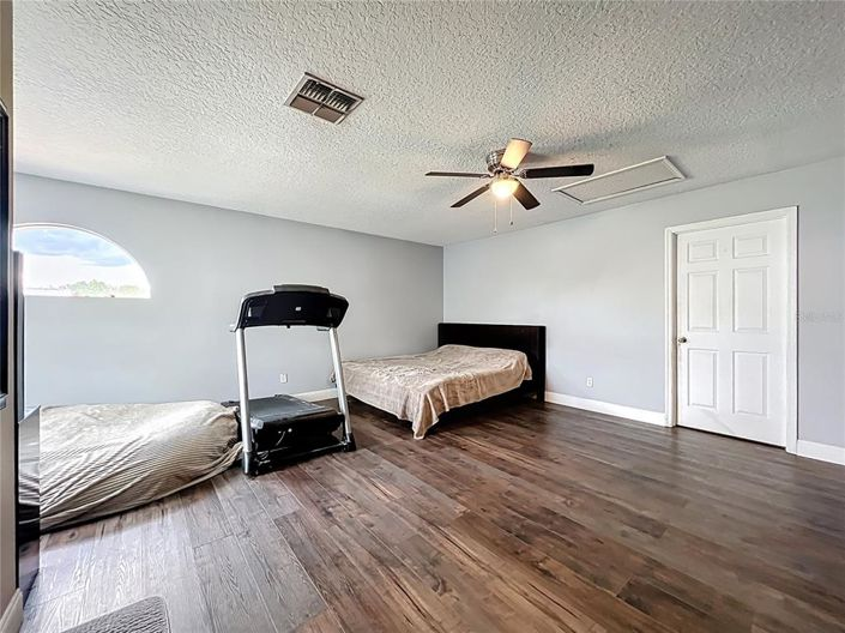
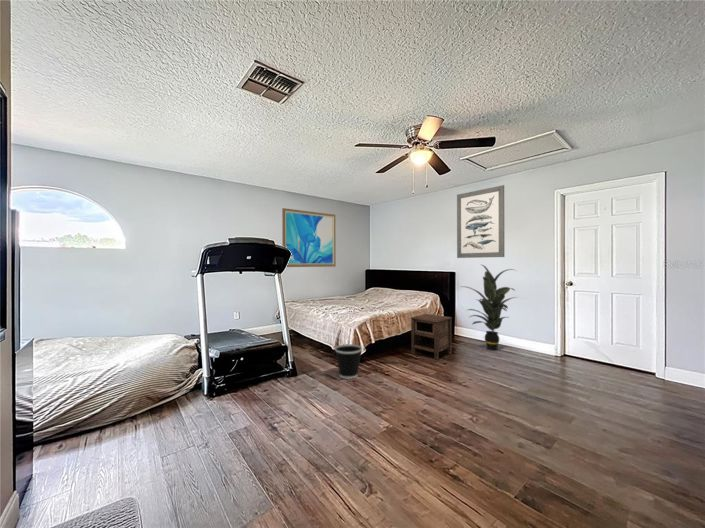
+ wall art [456,184,505,259]
+ nightstand [409,313,453,362]
+ wastebasket [334,343,363,380]
+ indoor plant [461,264,518,352]
+ wall art [281,207,337,268]
